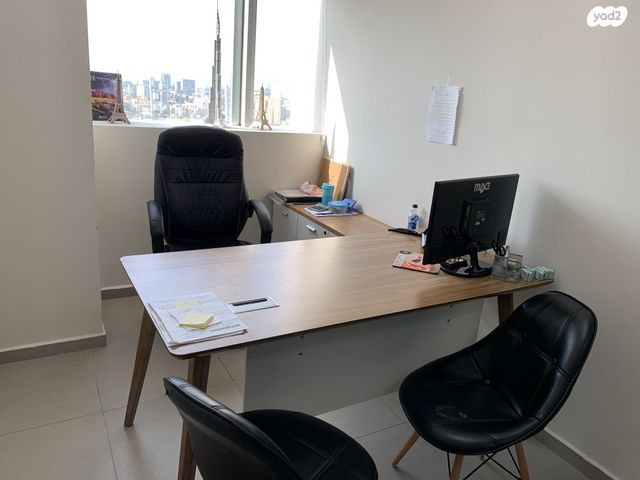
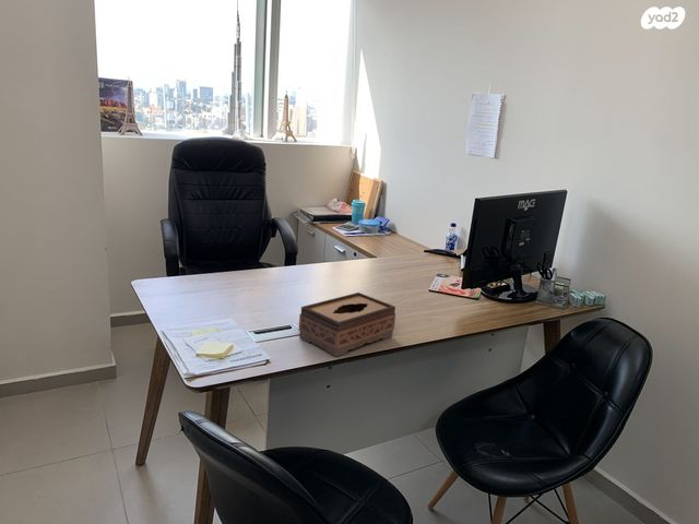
+ tissue box [298,291,396,358]
